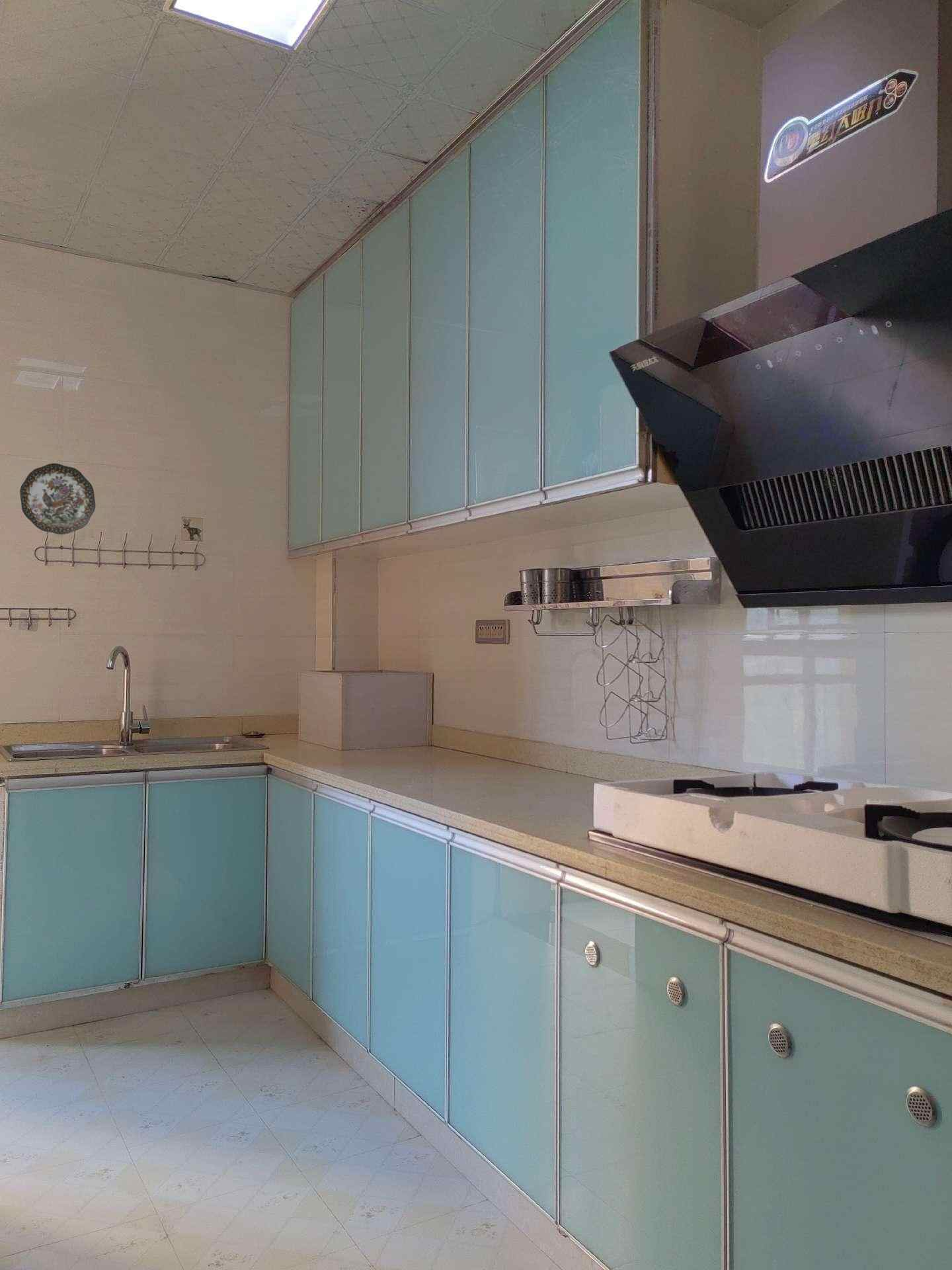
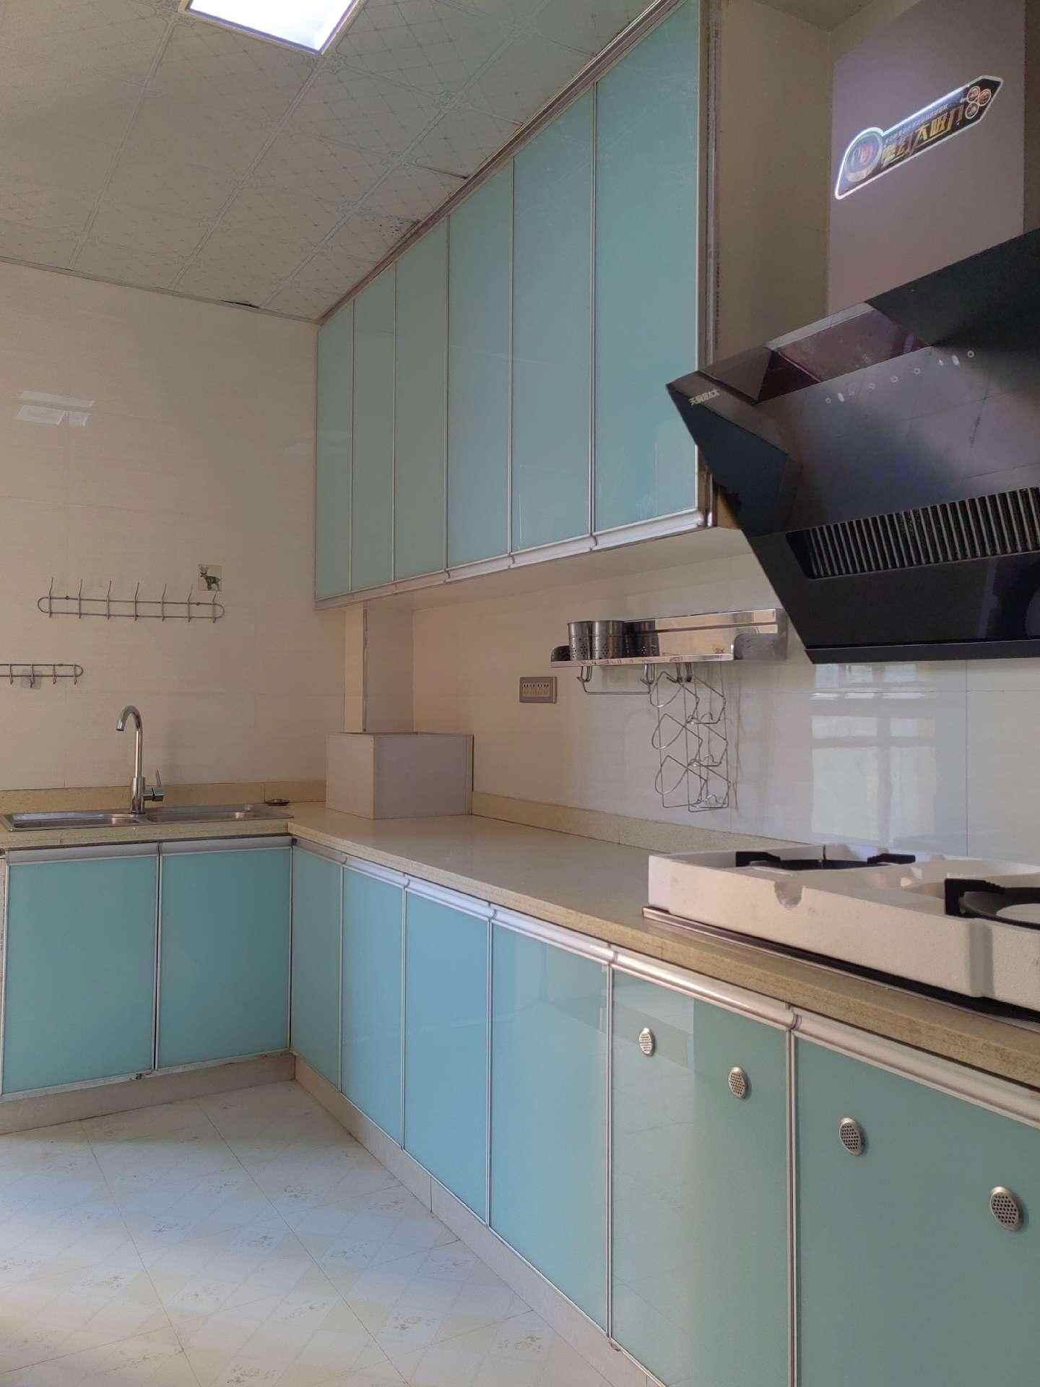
- decorative plate [19,462,96,535]
